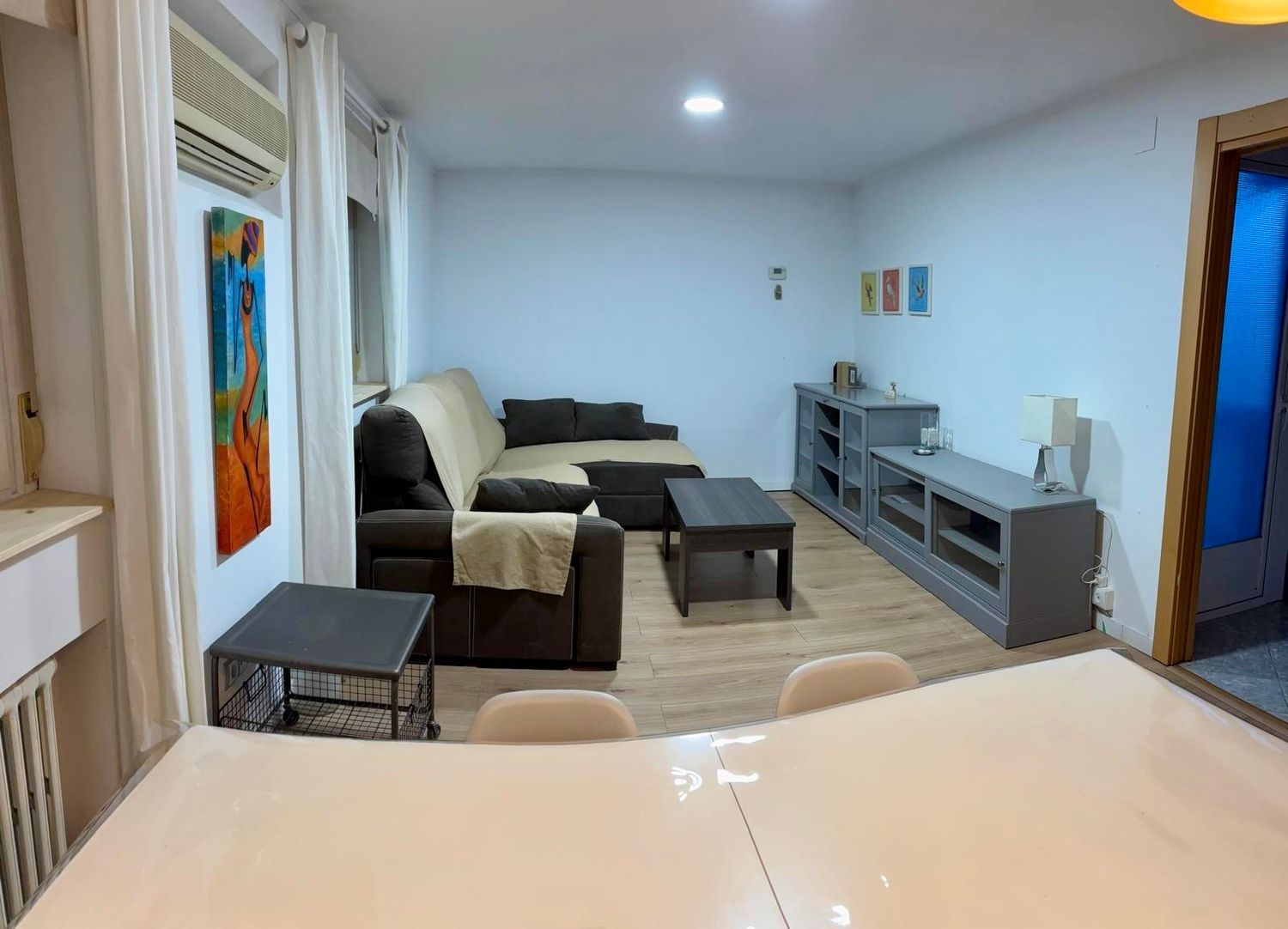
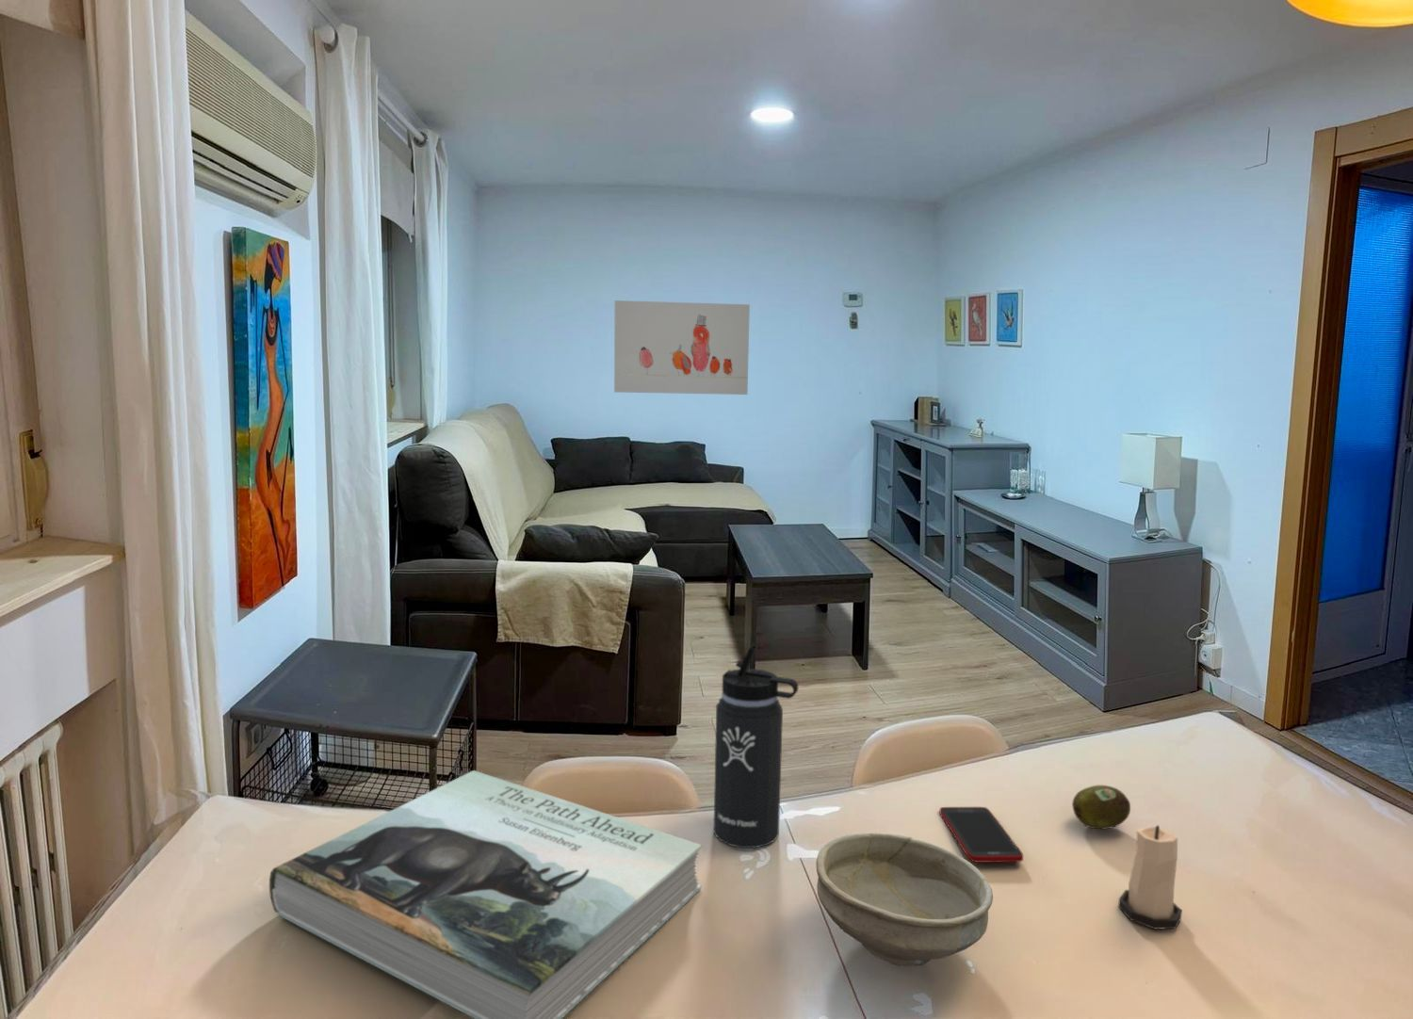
+ cell phone [938,806,1024,863]
+ candle [1117,824,1183,930]
+ wall art [613,299,750,396]
+ book [269,769,703,1019]
+ bowl [815,831,994,967]
+ fruit [1071,784,1131,829]
+ thermos bottle [713,644,799,849]
